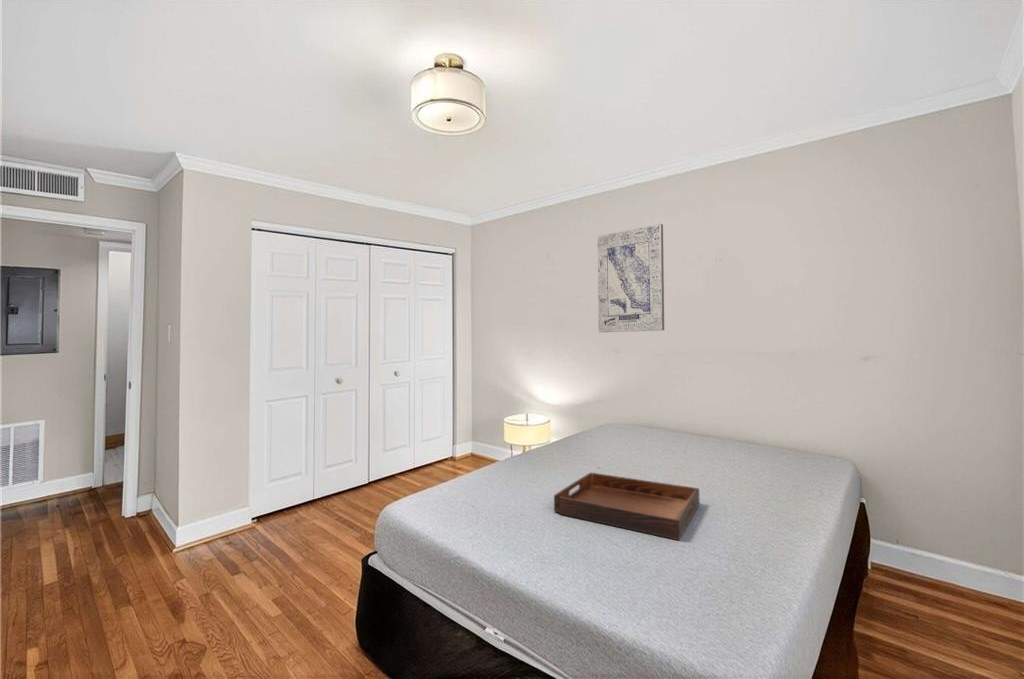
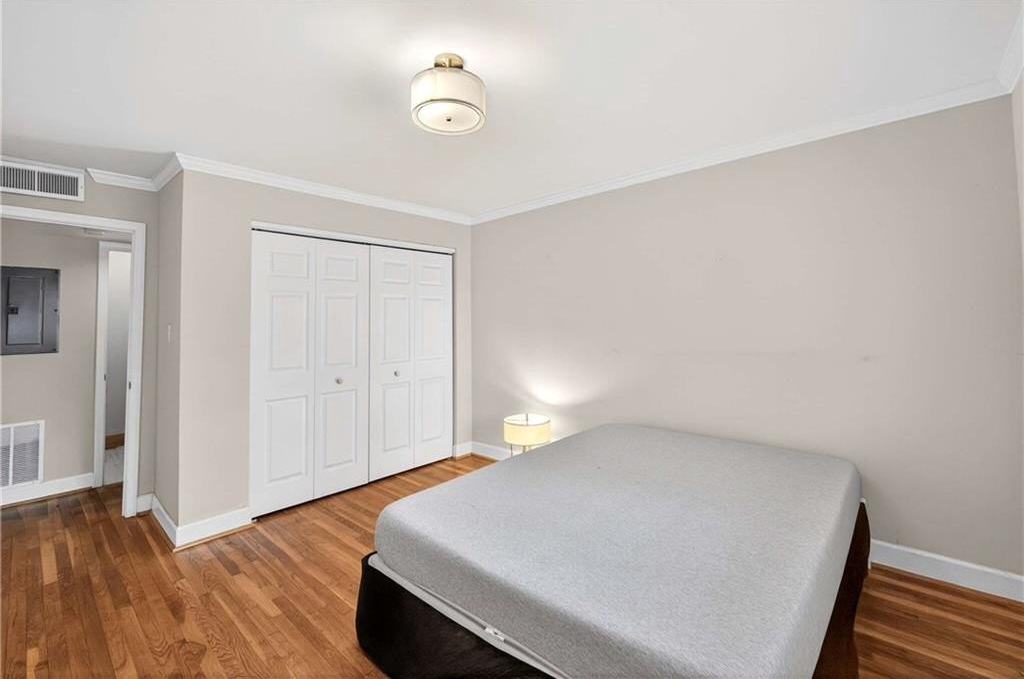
- serving tray [553,472,701,541]
- wall art [597,223,665,333]
